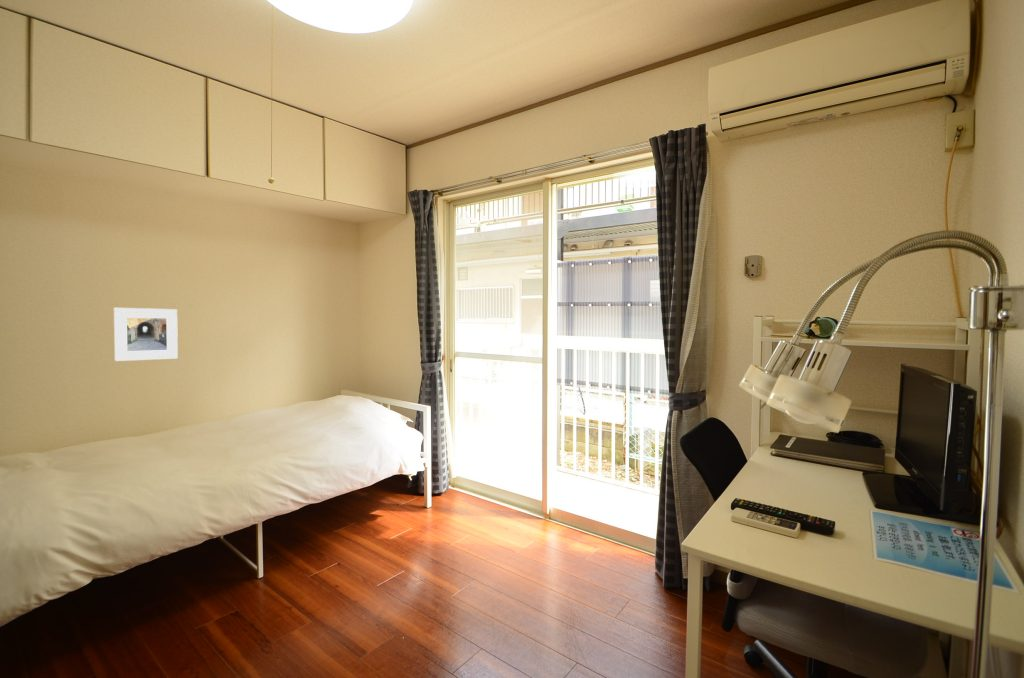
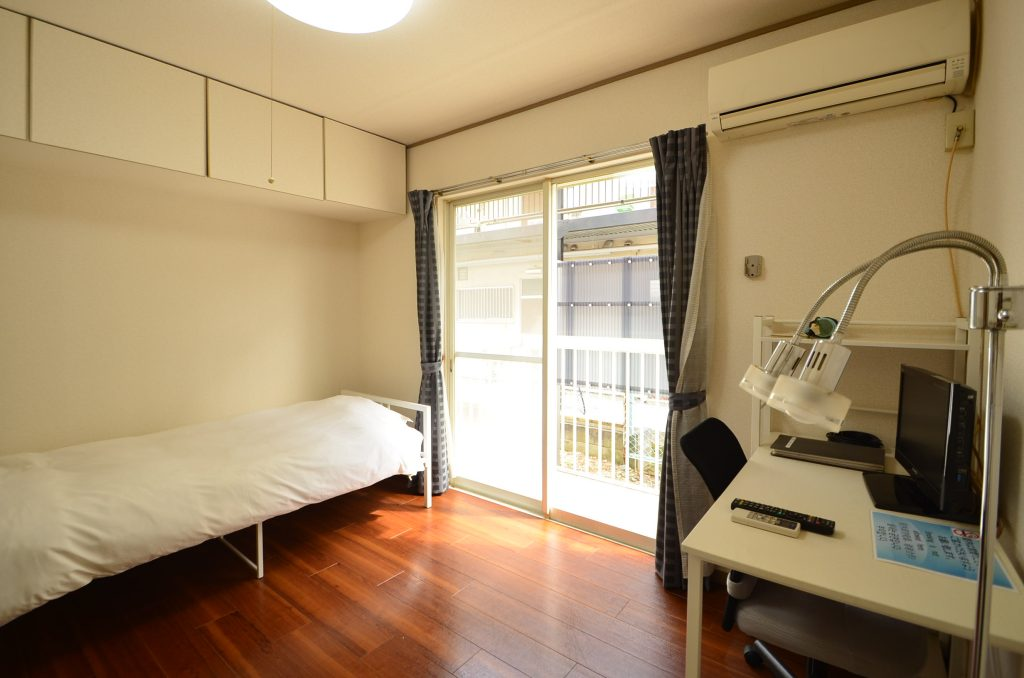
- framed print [113,307,179,362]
